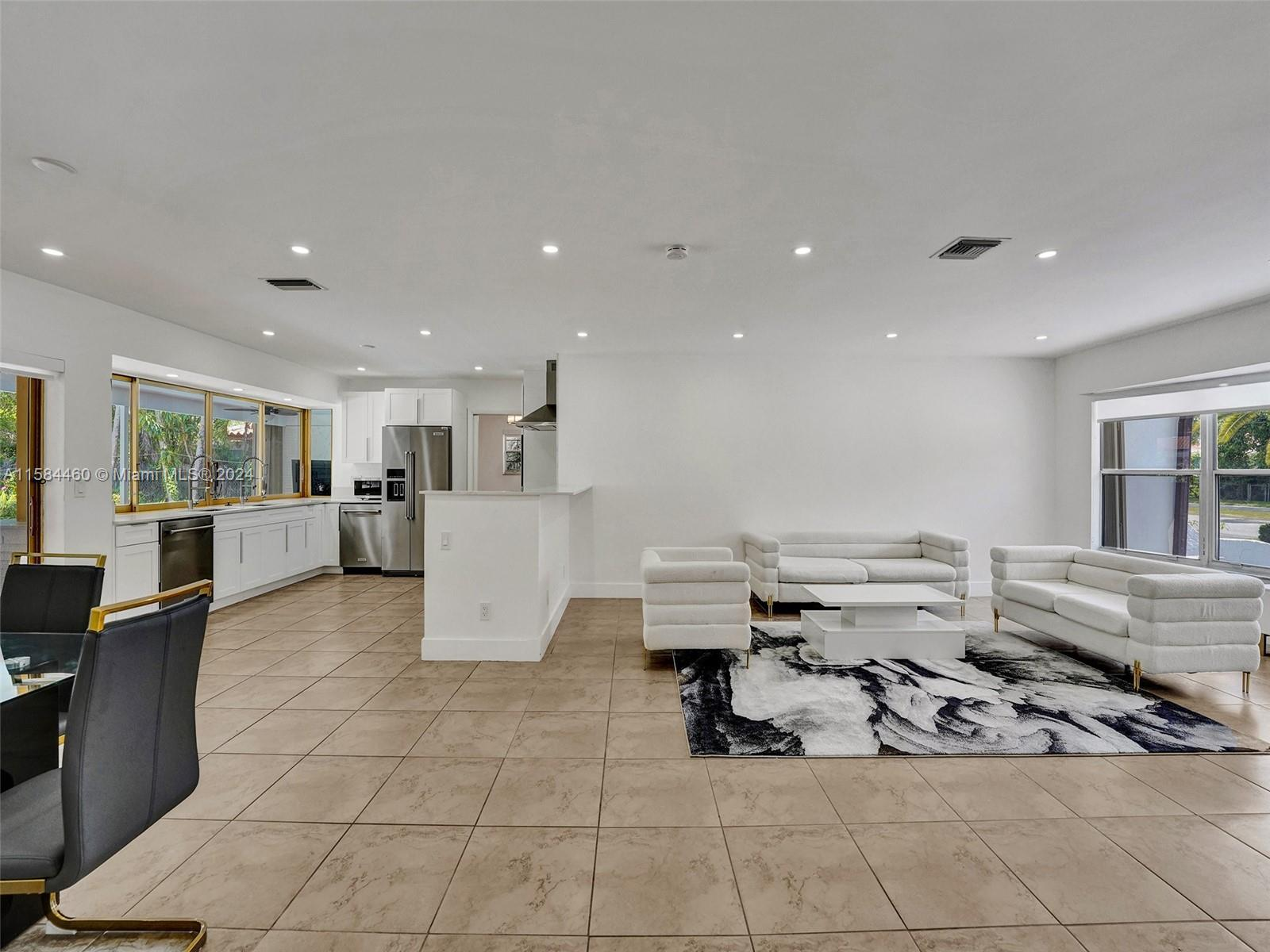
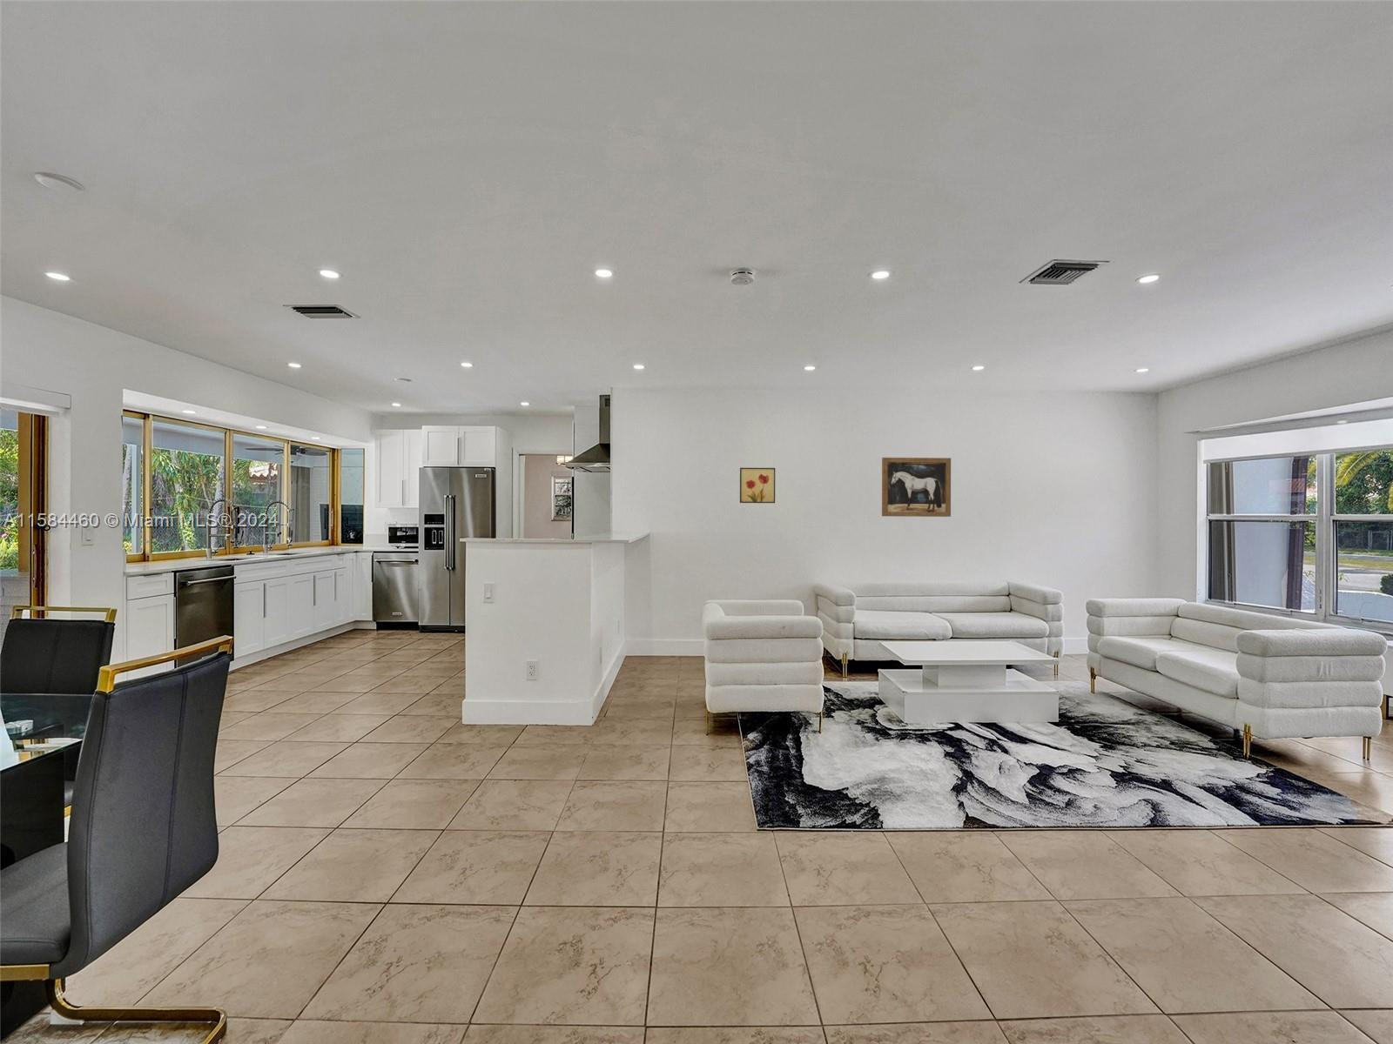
+ wall art [881,457,952,518]
+ wall art [739,467,775,503]
